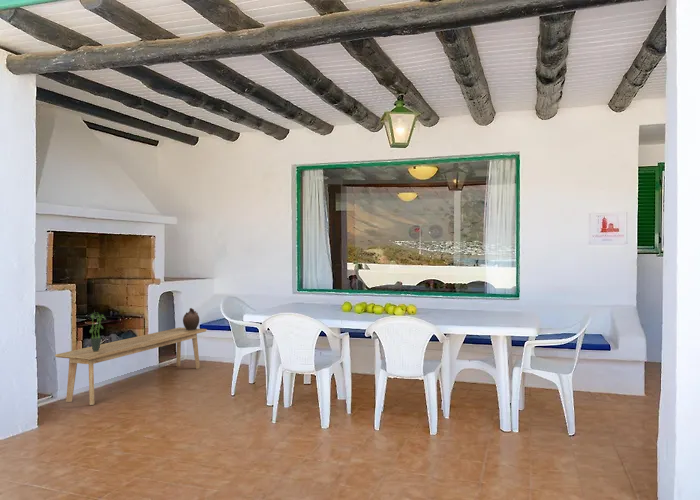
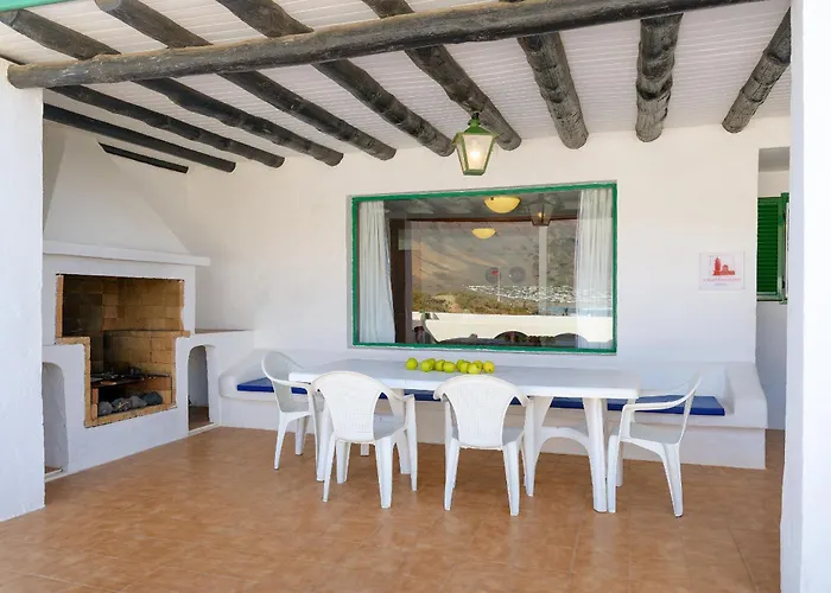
- ceramic jug [182,307,200,330]
- potted plant [89,312,107,352]
- bench [54,327,208,406]
